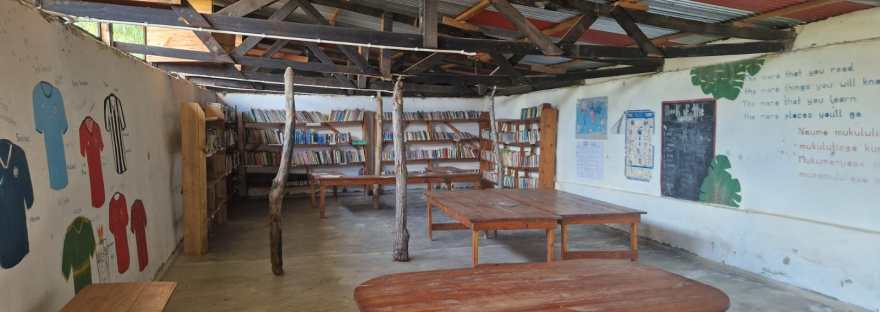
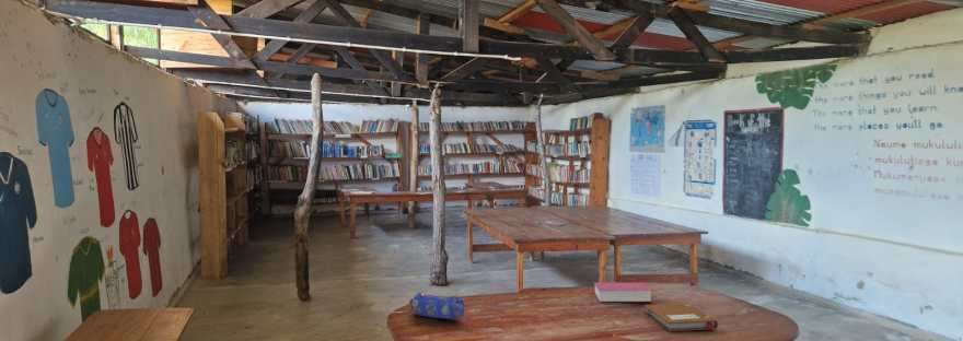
+ book [592,282,653,303]
+ notebook [643,303,719,332]
+ pencil case [408,291,465,321]
